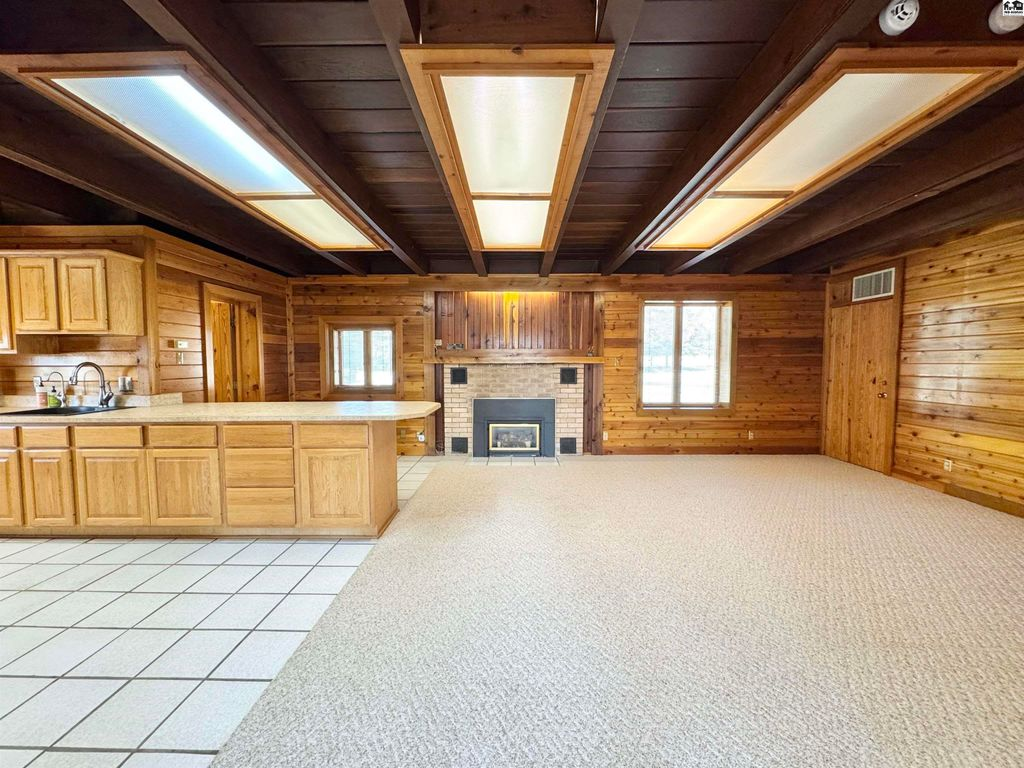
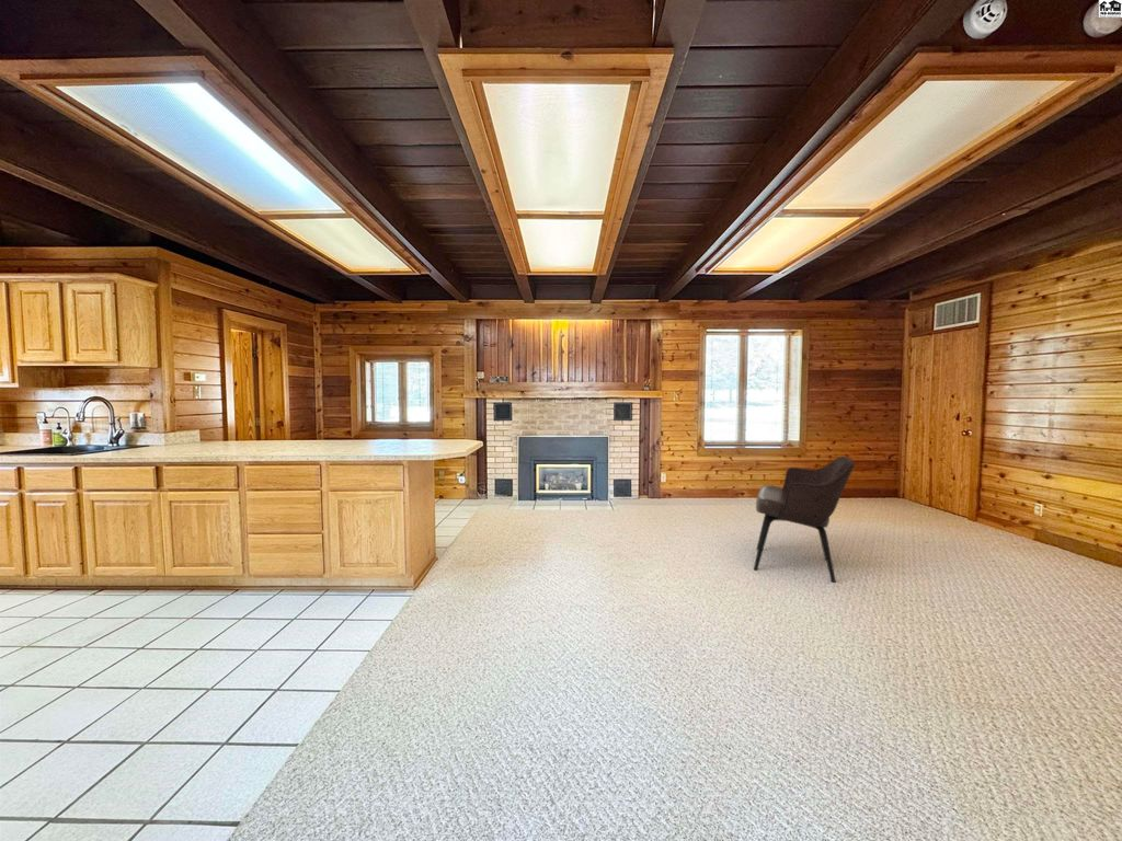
+ armchair [753,456,856,584]
